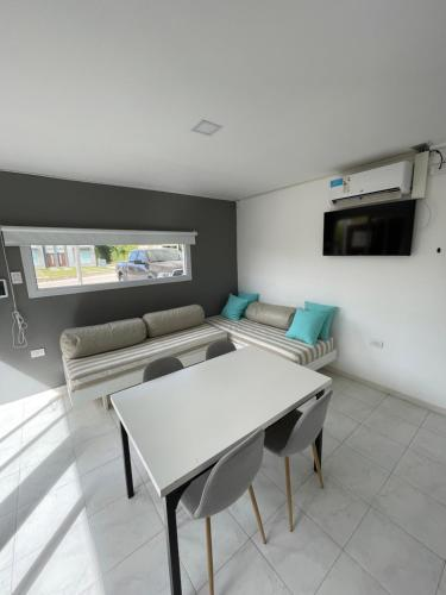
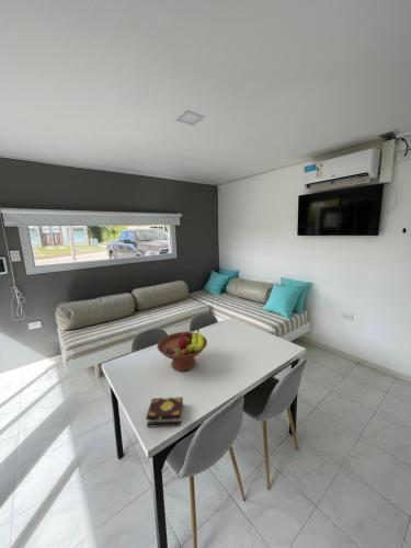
+ book [145,396,184,429]
+ fruit bowl [156,327,208,373]
